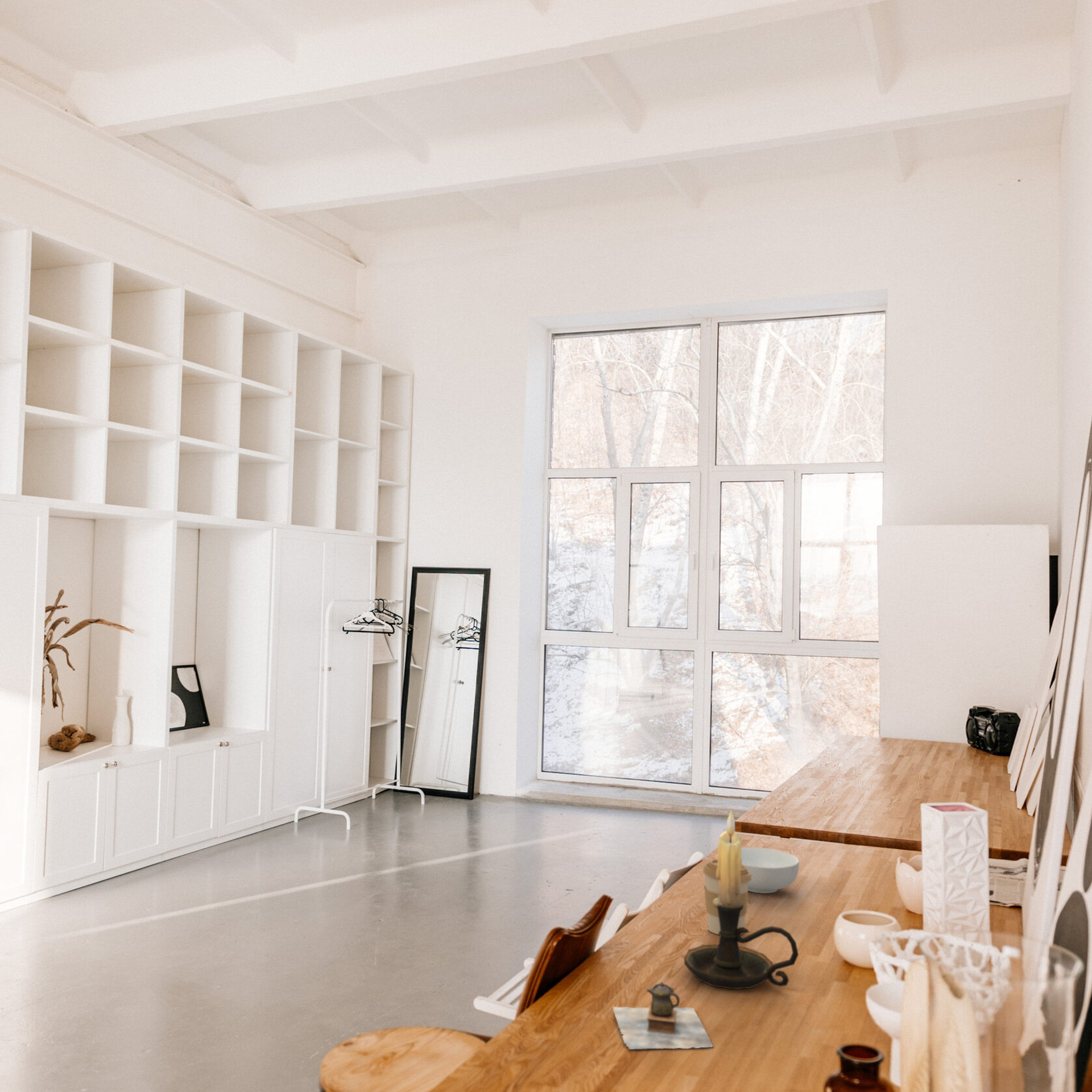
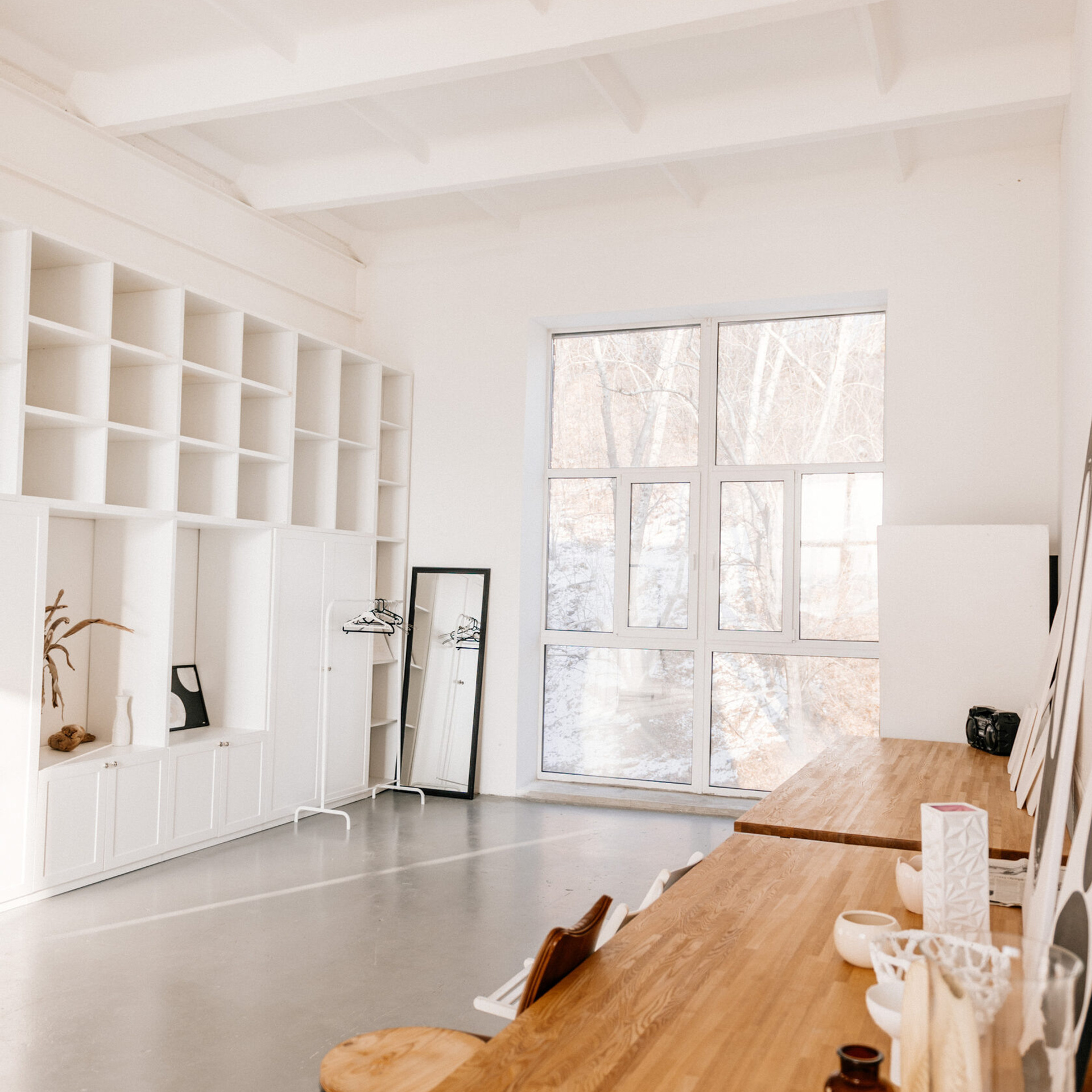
- cereal bowl [741,847,800,894]
- coffee cup [702,859,751,936]
- candle holder [684,809,799,990]
- teapot [613,981,714,1050]
